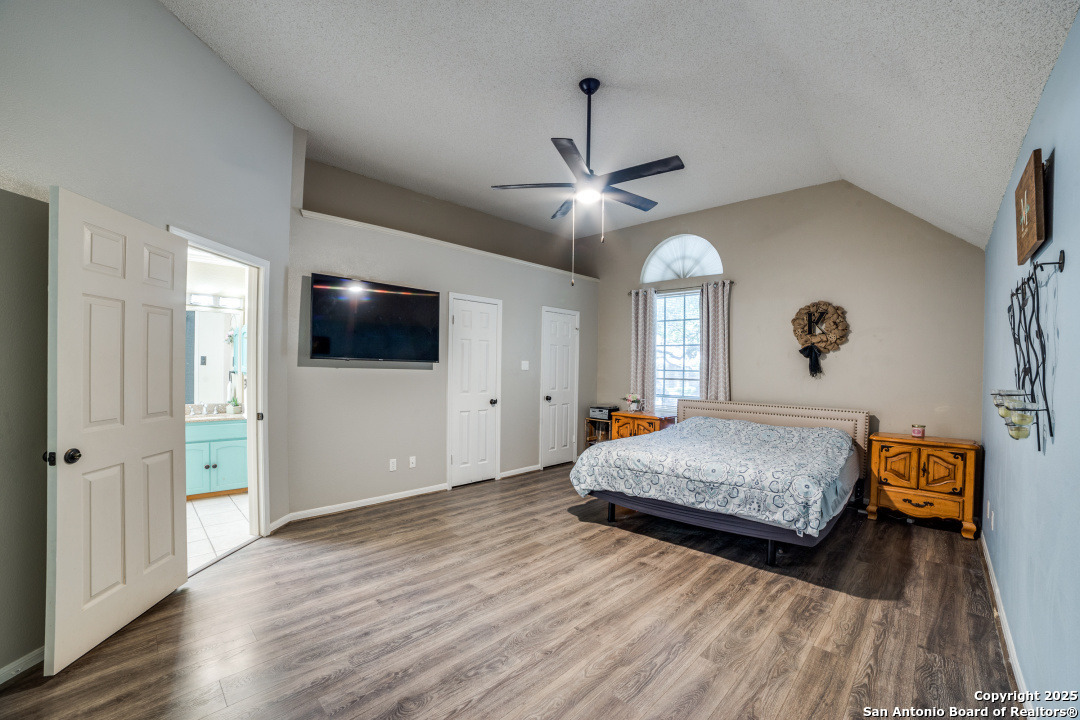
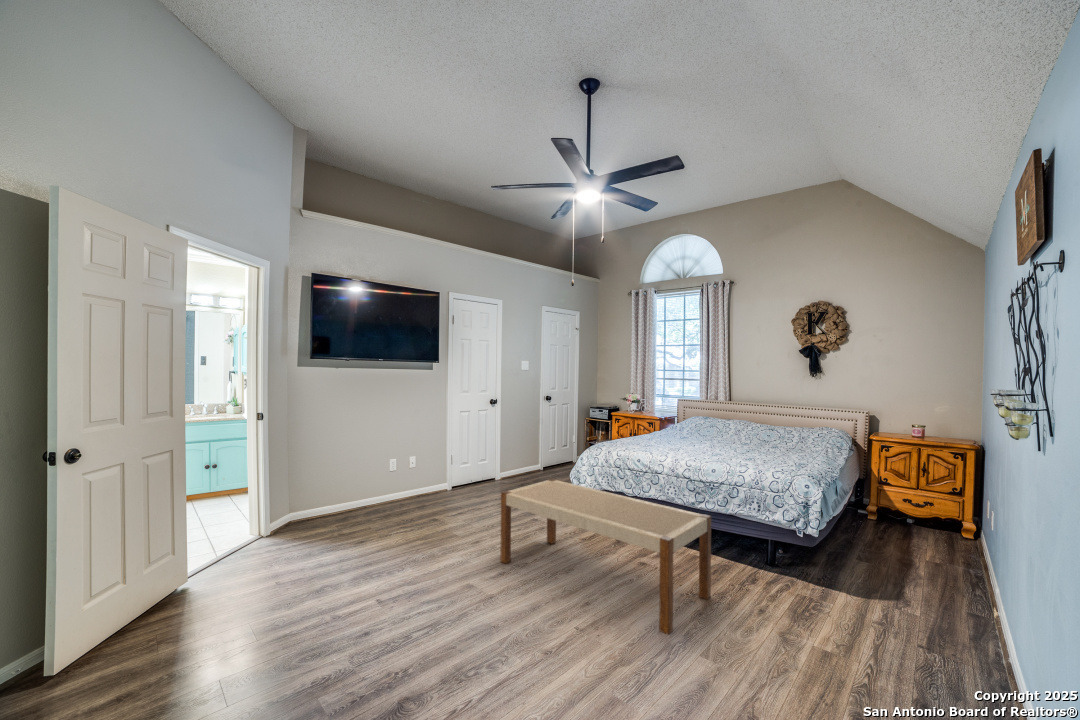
+ bench [499,478,712,636]
